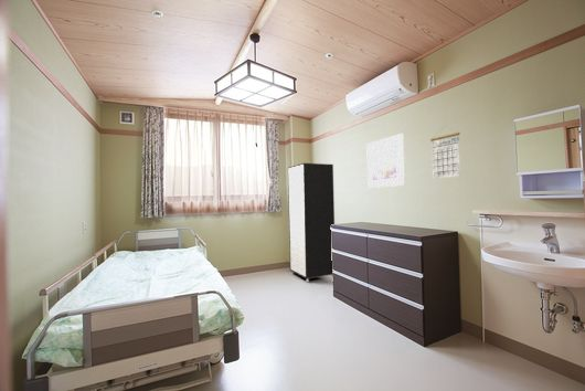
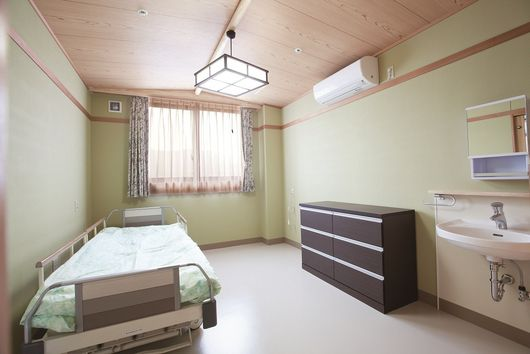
- calendar [429,125,461,180]
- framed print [365,133,406,189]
- storage cabinet [287,162,336,283]
